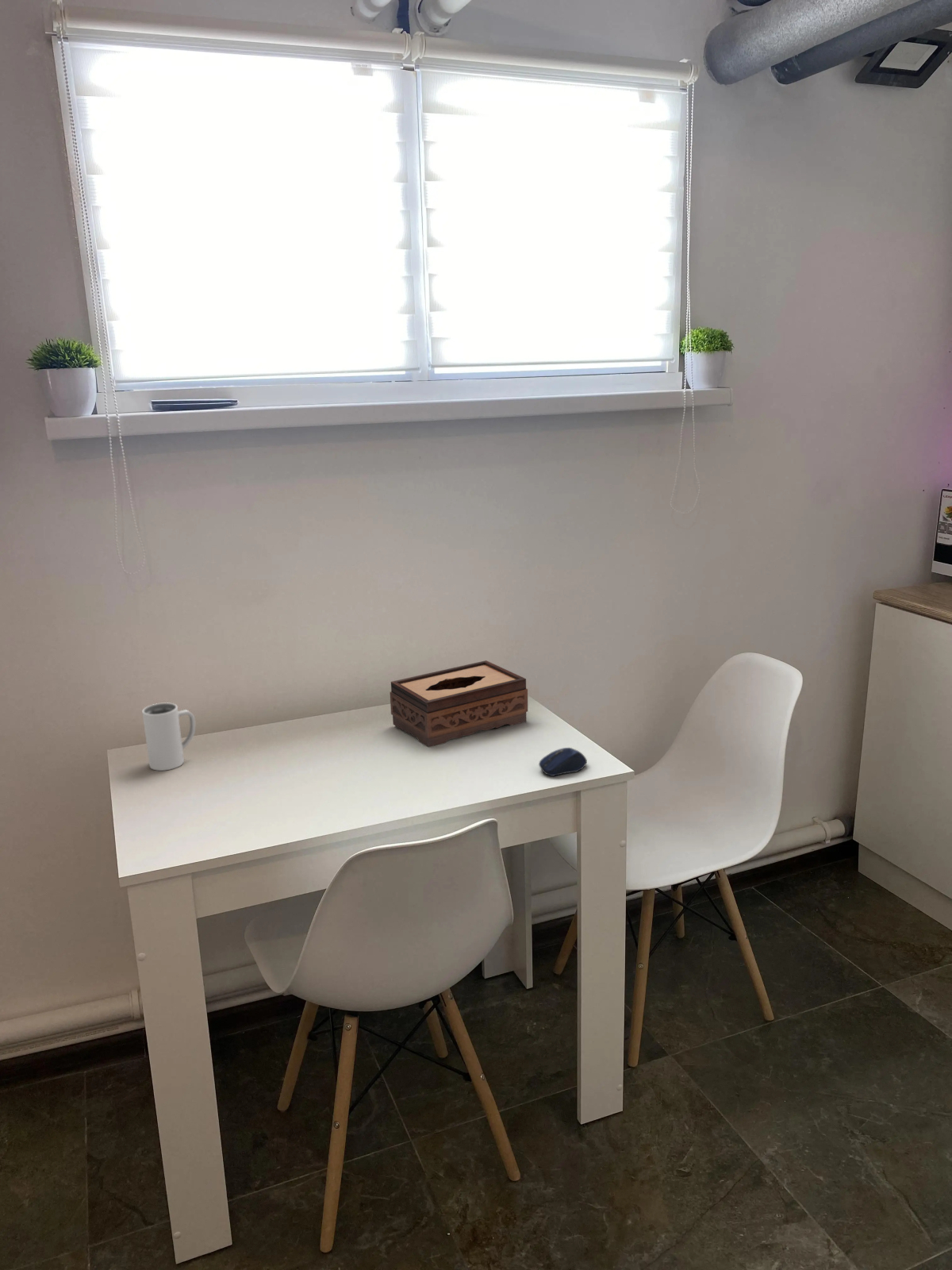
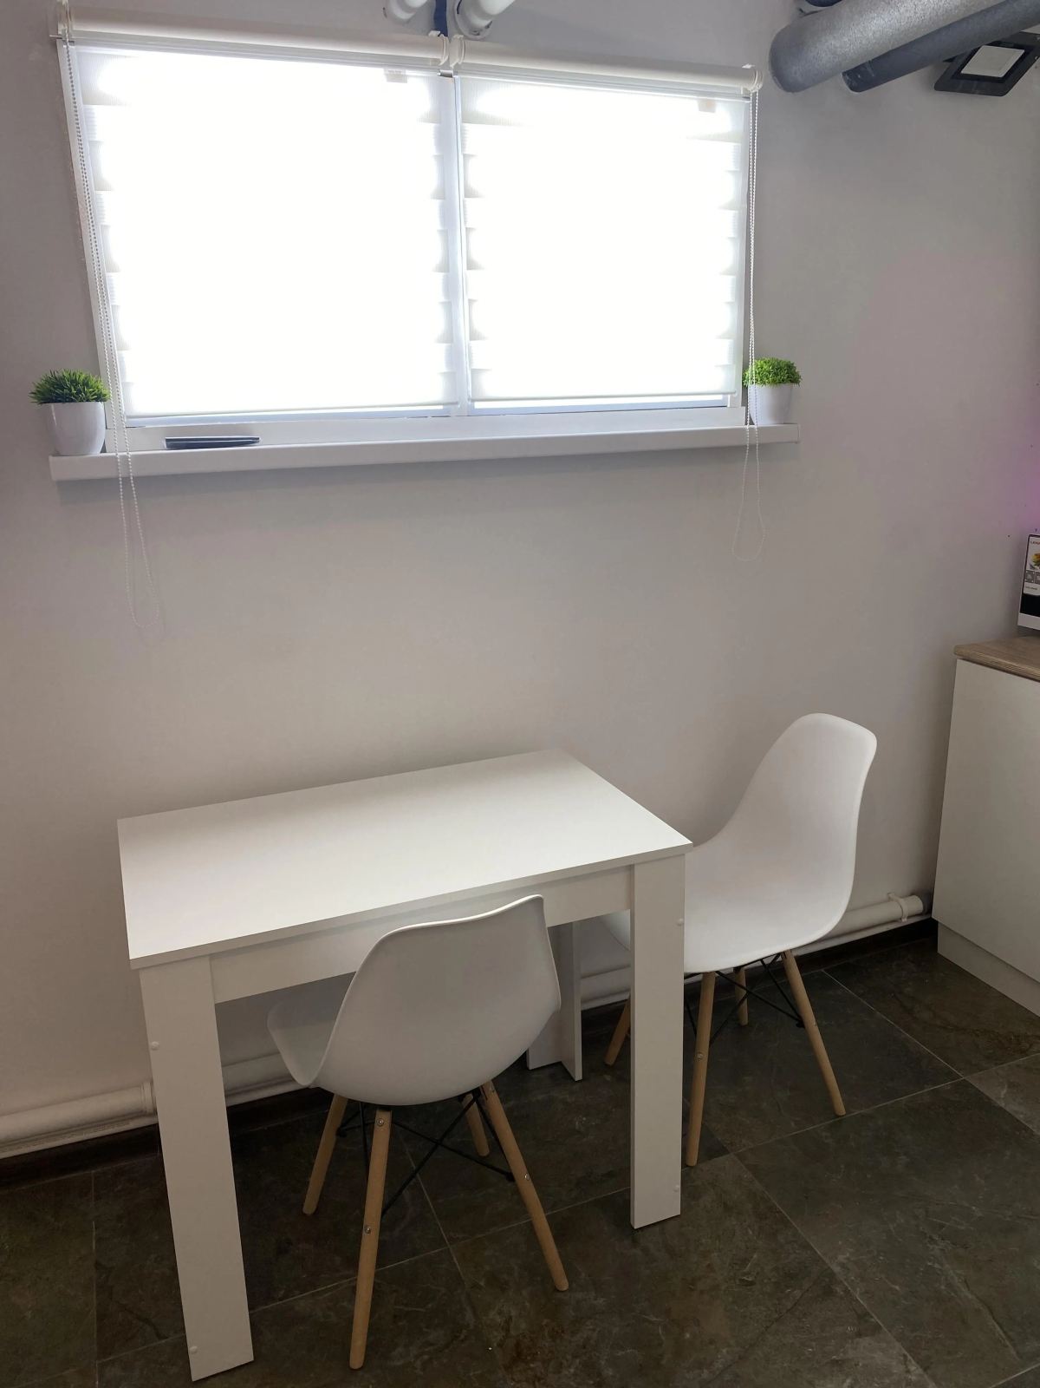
- tissue box [390,660,528,748]
- mug [141,702,196,772]
- computer mouse [538,747,588,777]
